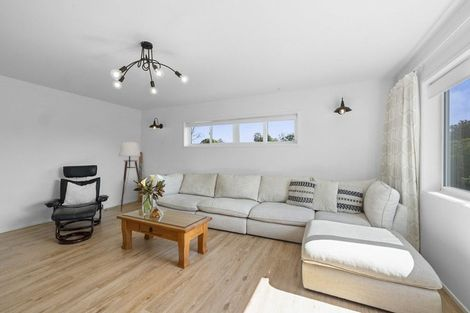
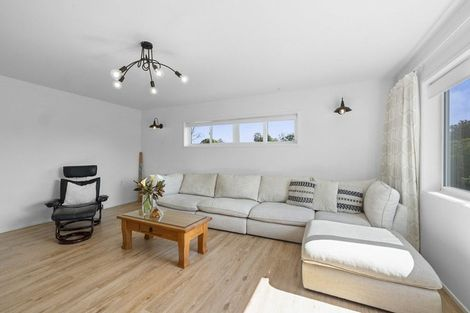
- floor lamp [102,140,141,212]
